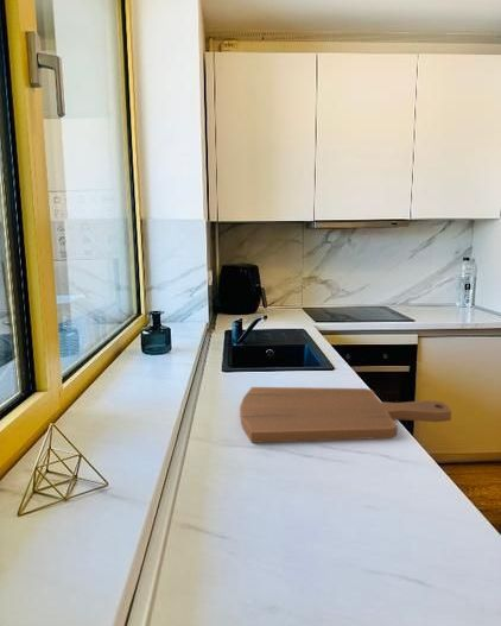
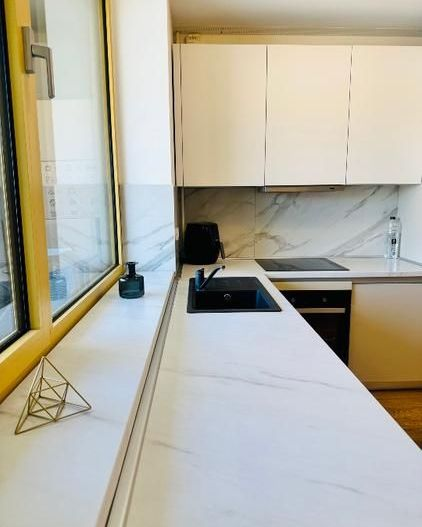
- cutting board [239,386,452,444]
